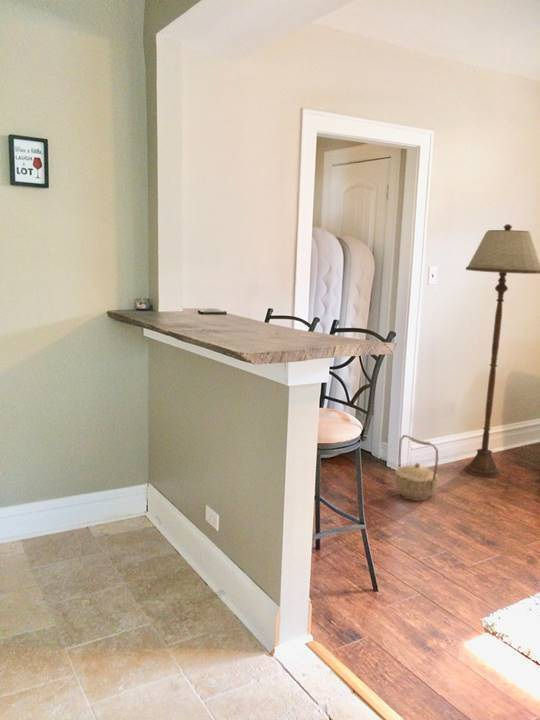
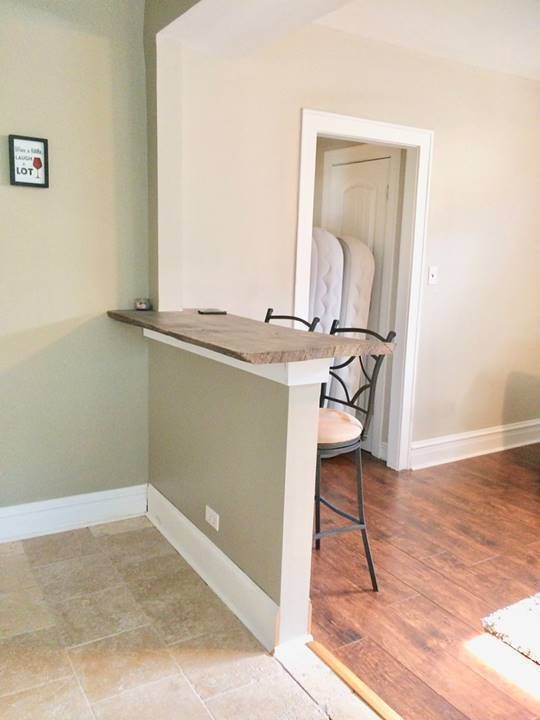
- floor lamp [463,223,540,479]
- basket [394,434,439,502]
